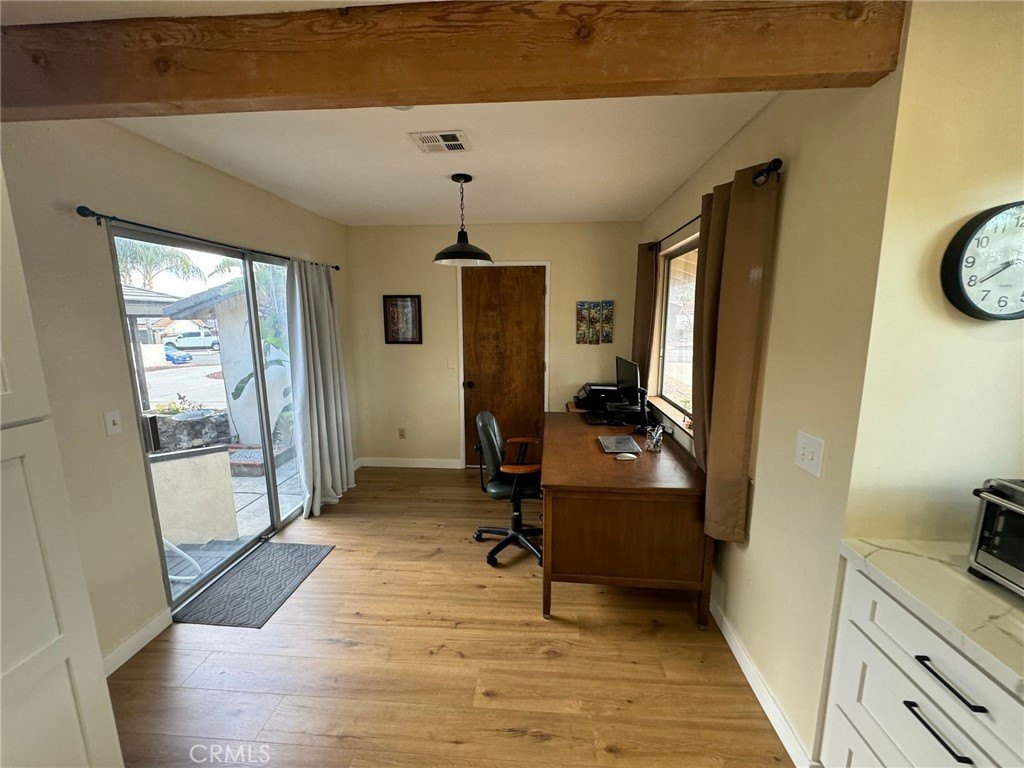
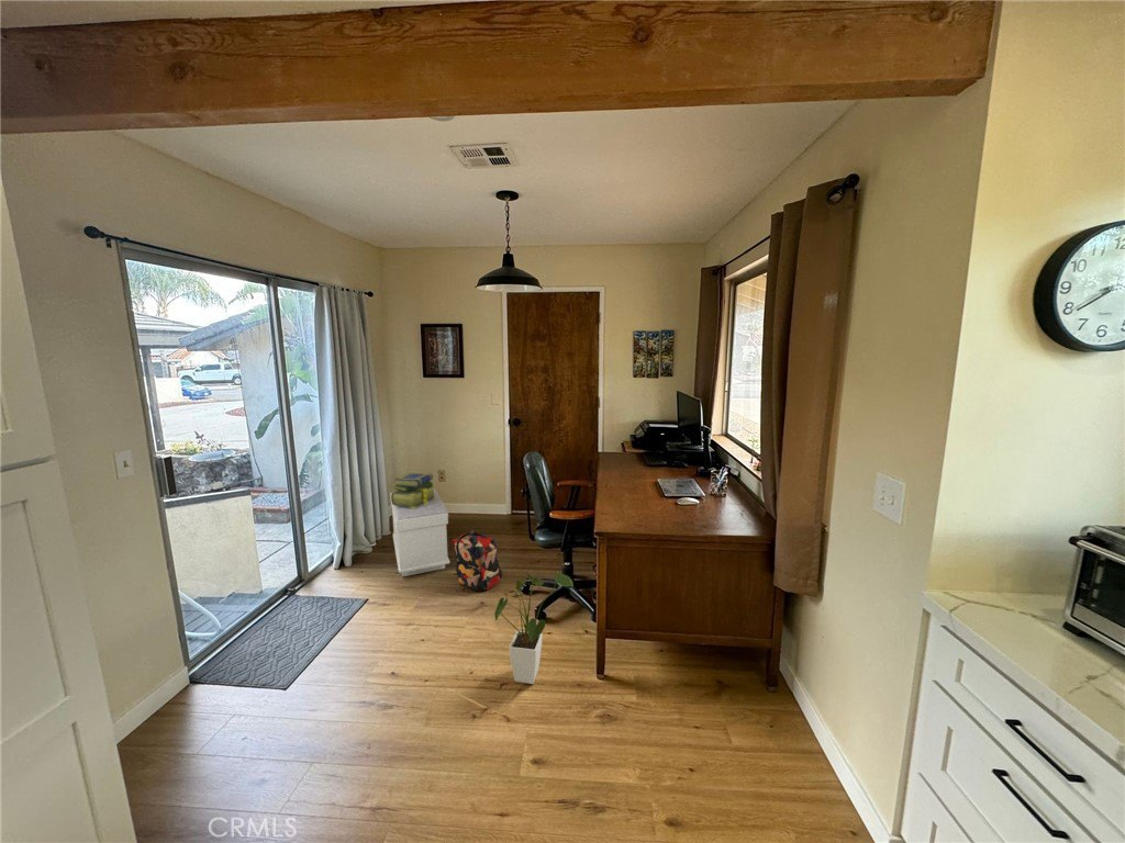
+ backpack [450,529,503,593]
+ bench [389,487,450,577]
+ house plant [493,571,573,685]
+ stack of books [390,471,436,508]
